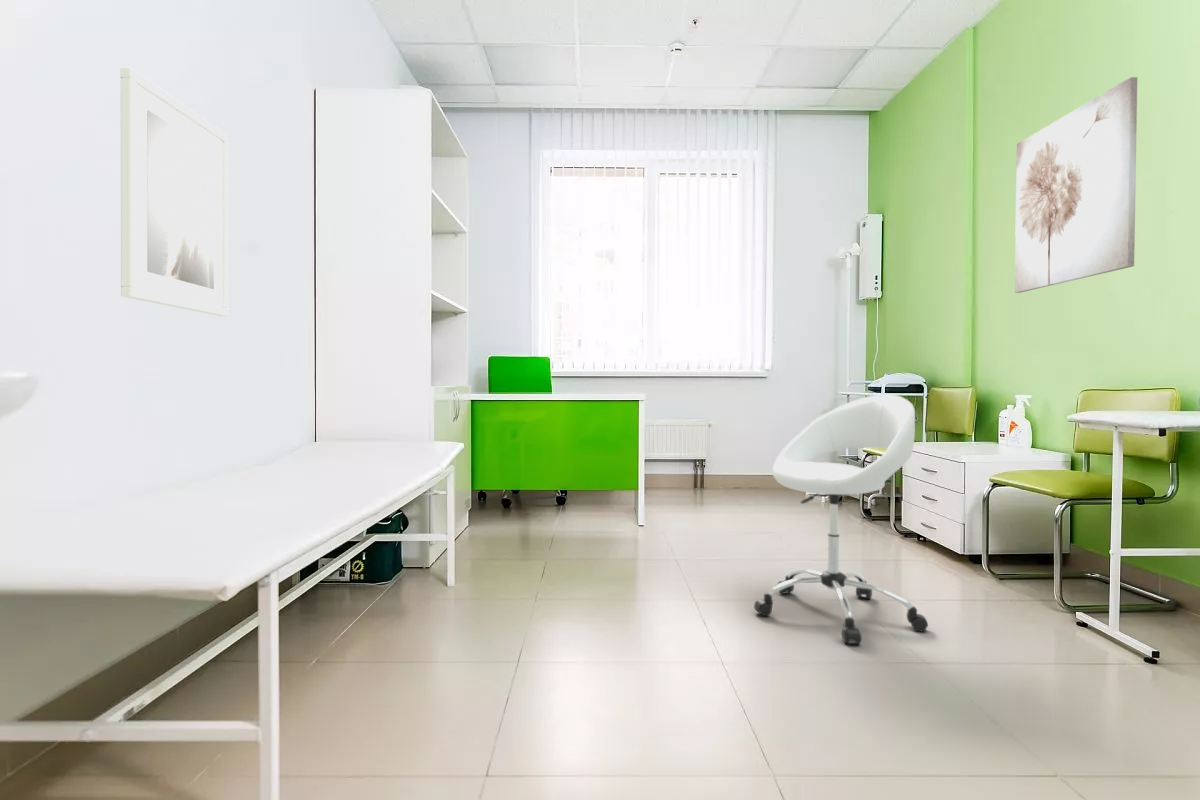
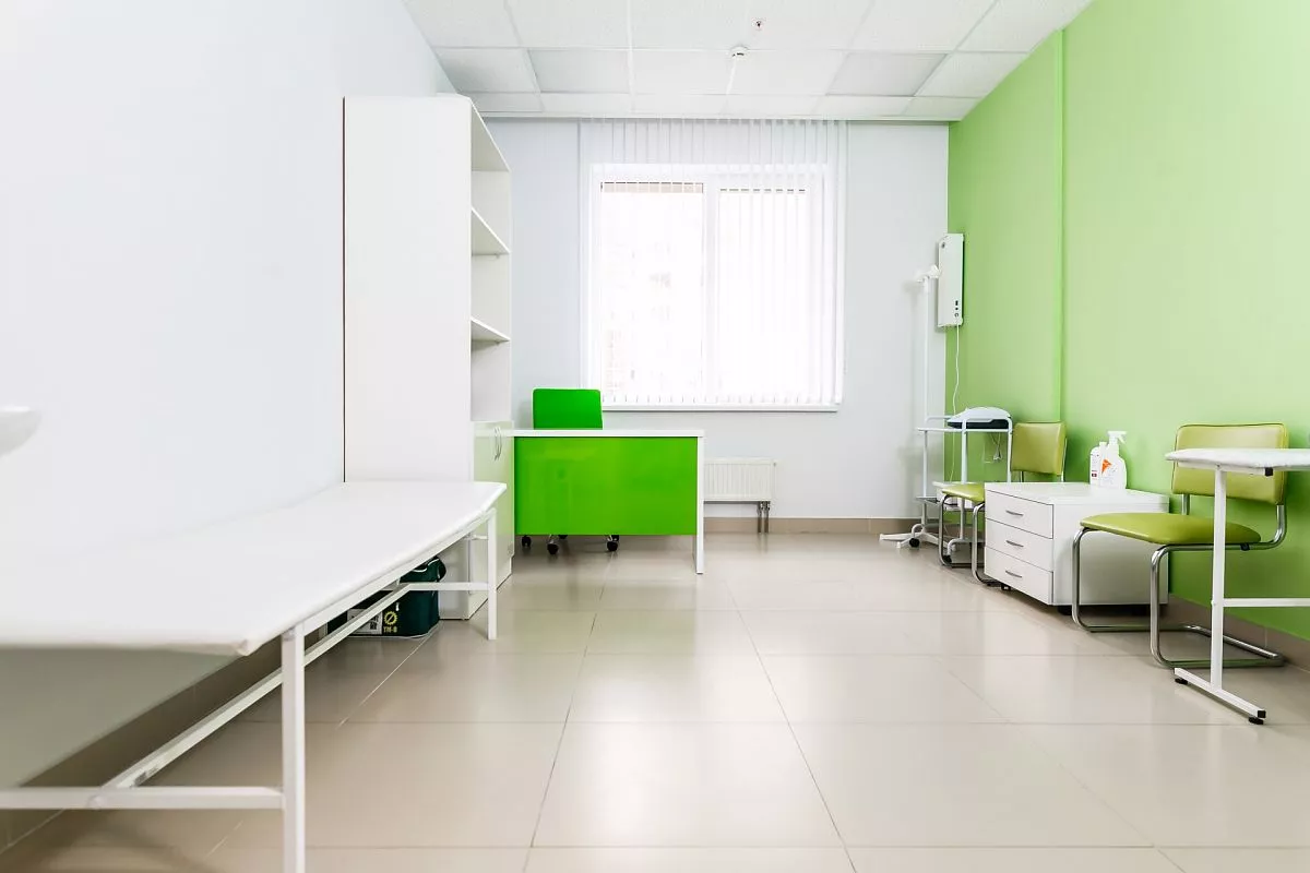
- chair [753,393,929,645]
- wall art [1014,76,1138,294]
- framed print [120,67,230,318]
